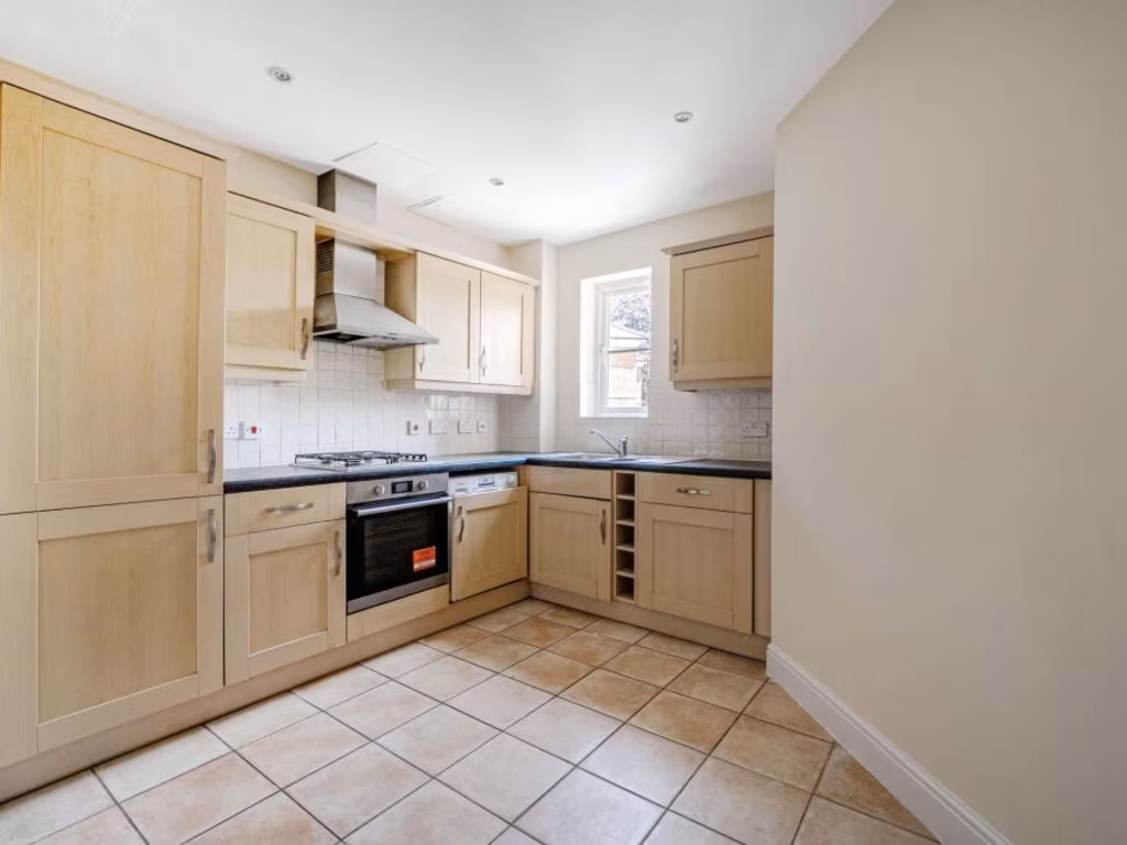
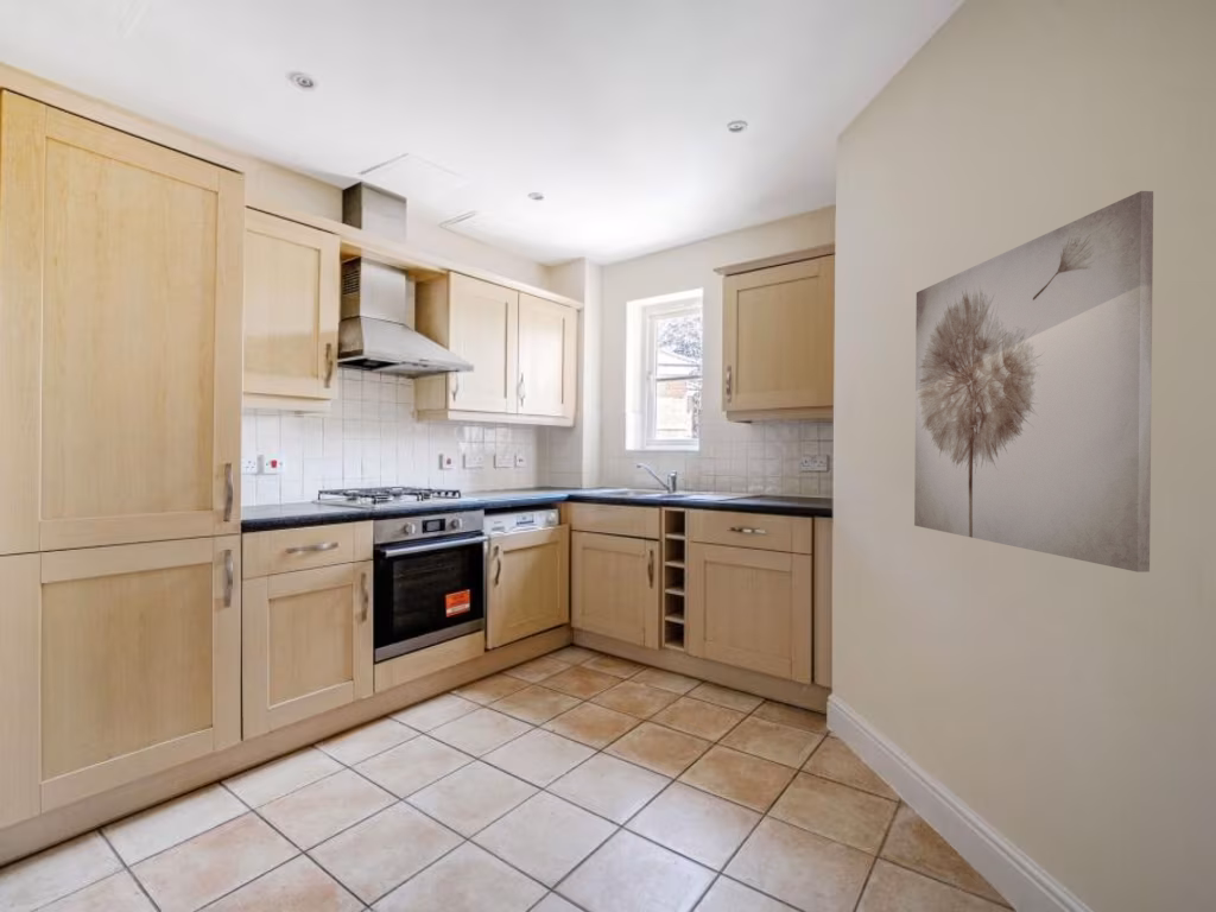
+ wall art [913,190,1154,574]
